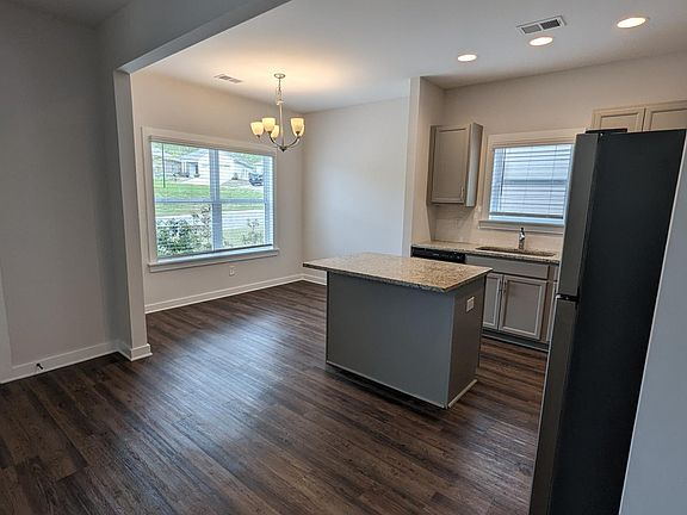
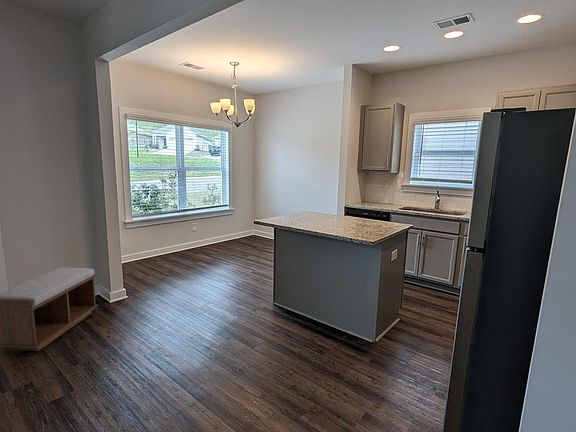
+ bench [0,267,98,352]
